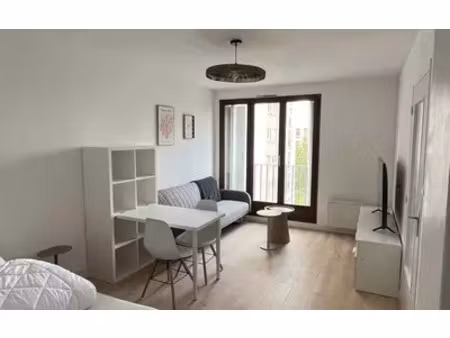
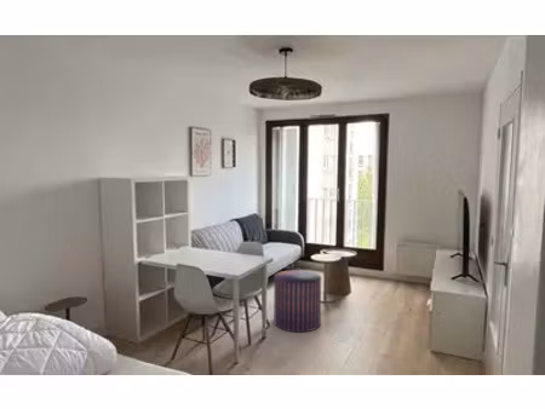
+ pouf [272,269,322,334]
